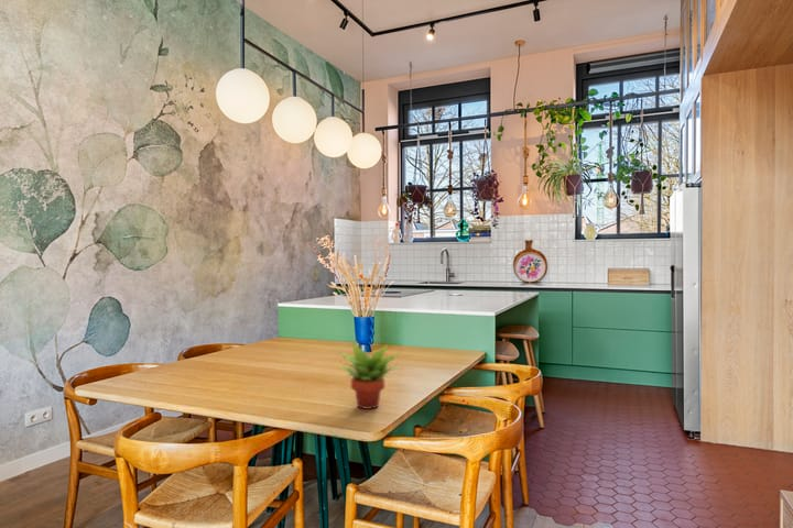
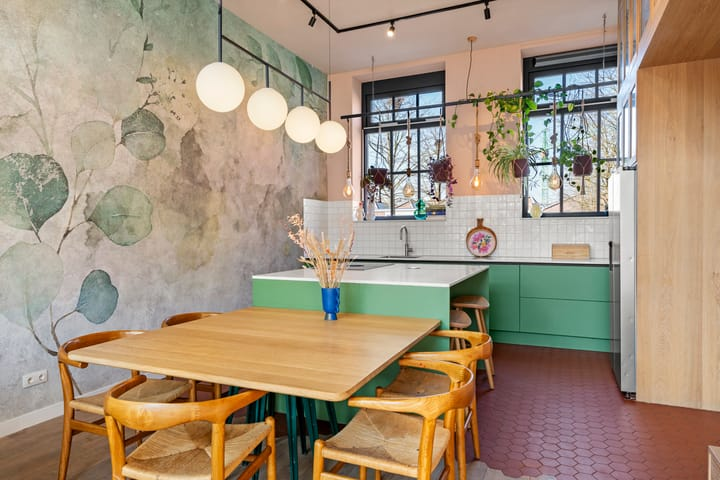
- succulent plant [336,341,402,410]
